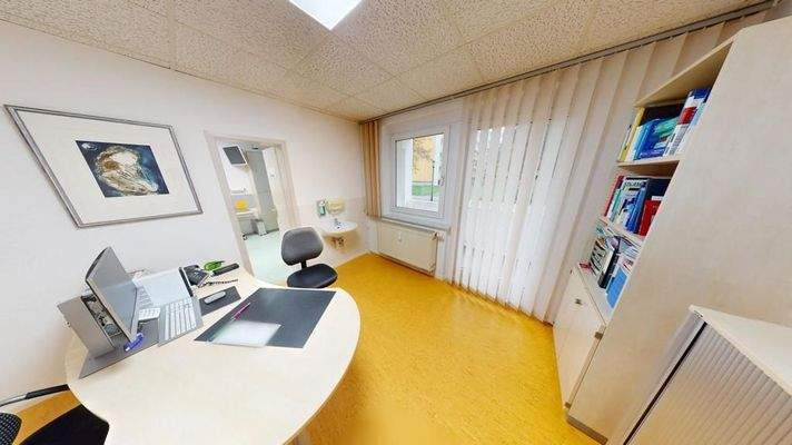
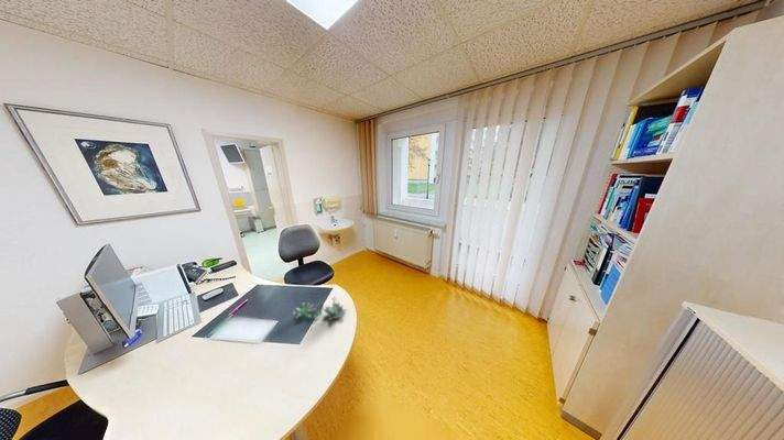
+ succulent plant [292,296,348,322]
